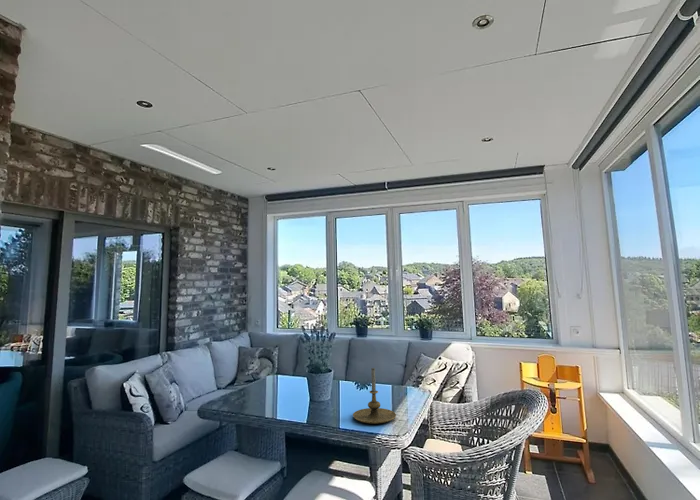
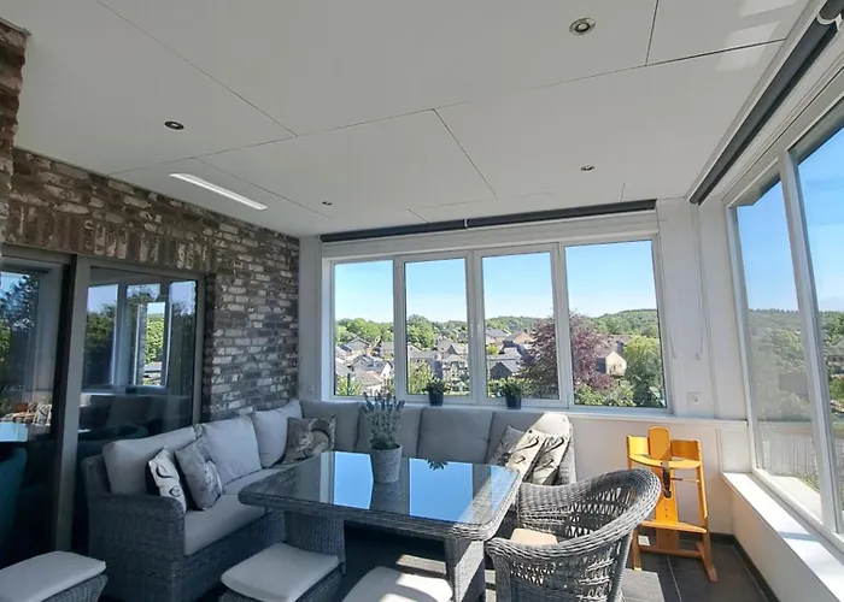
- candle holder [352,367,397,424]
